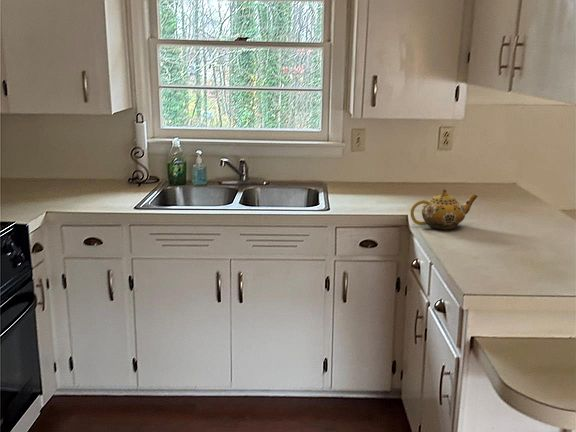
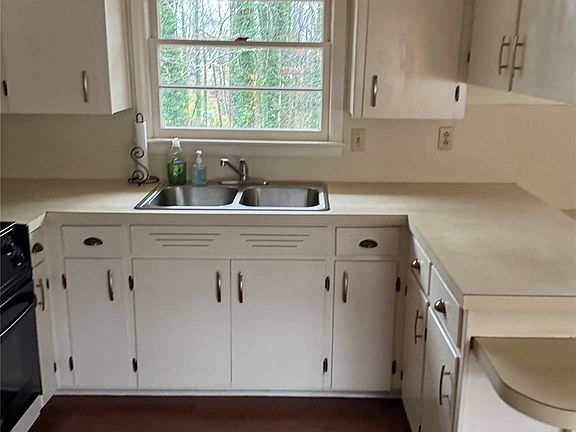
- teapot [409,188,478,231]
